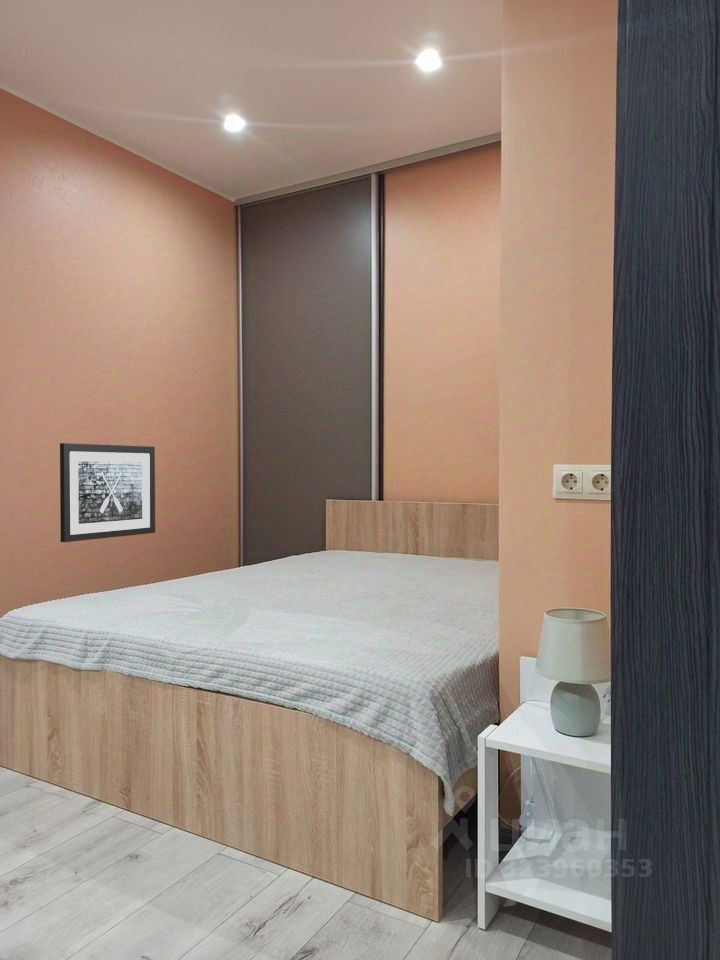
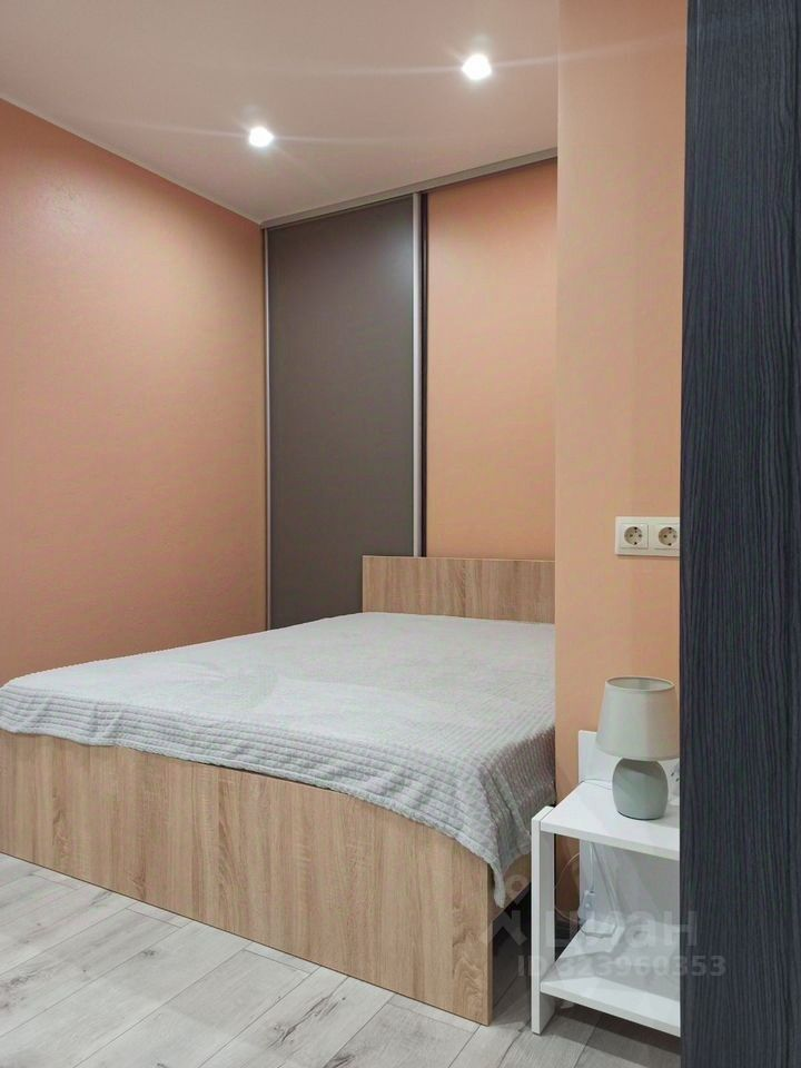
- wall art [59,442,156,543]
